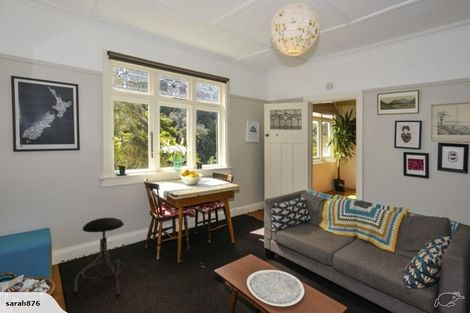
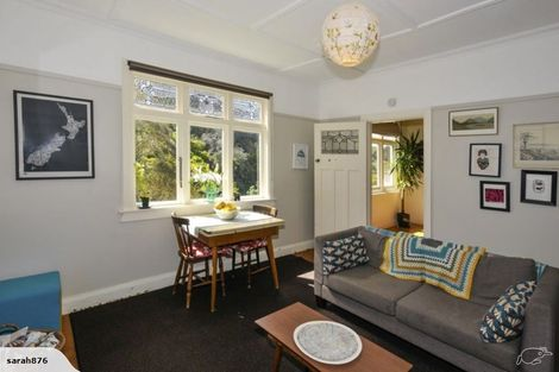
- stool [73,217,128,297]
